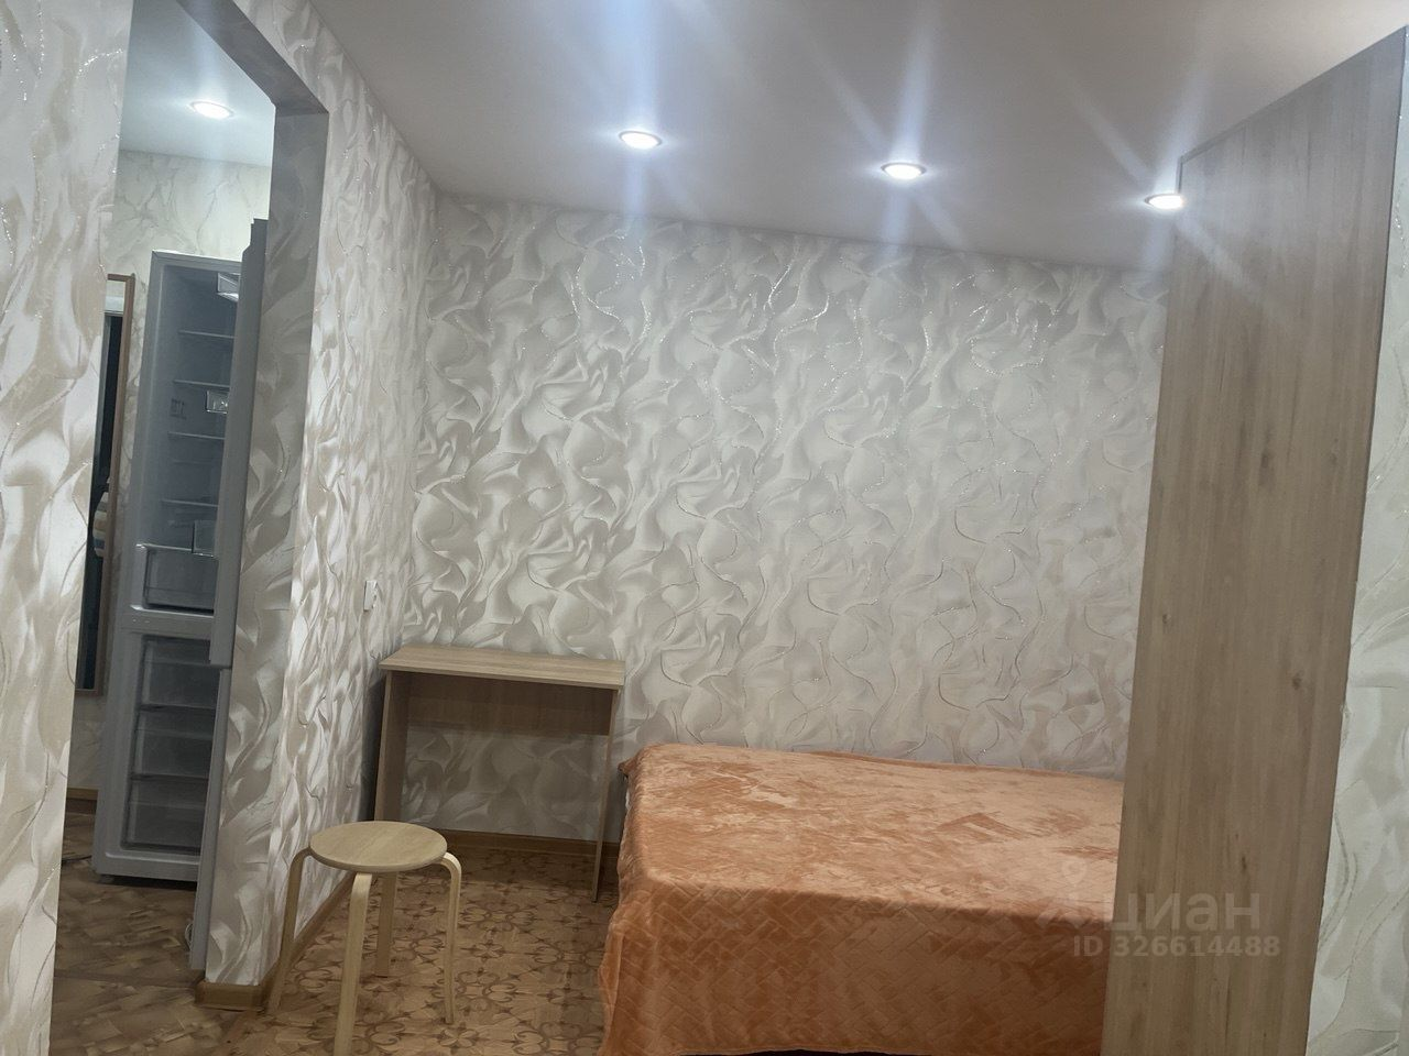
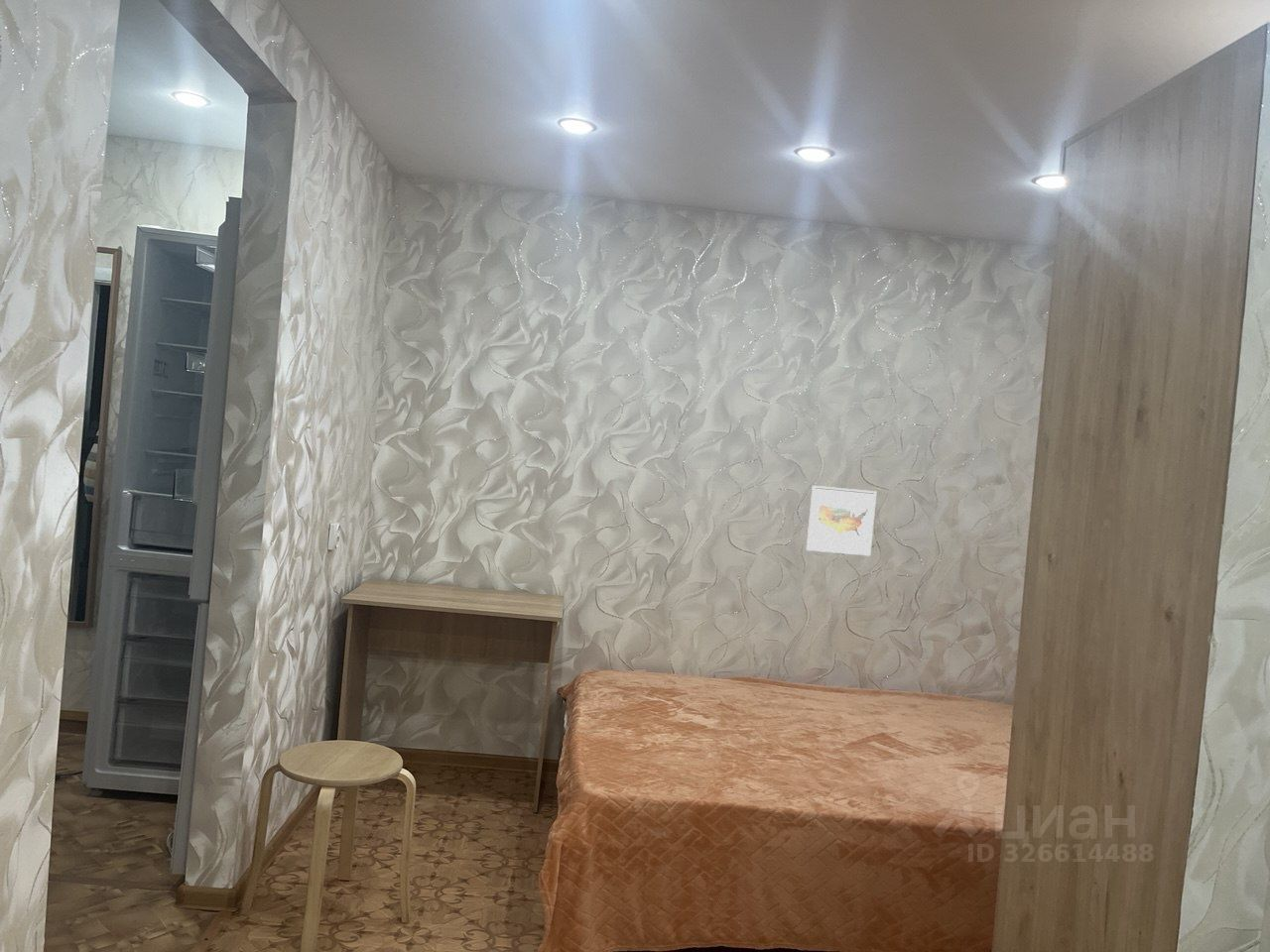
+ wall art [806,485,877,557]
